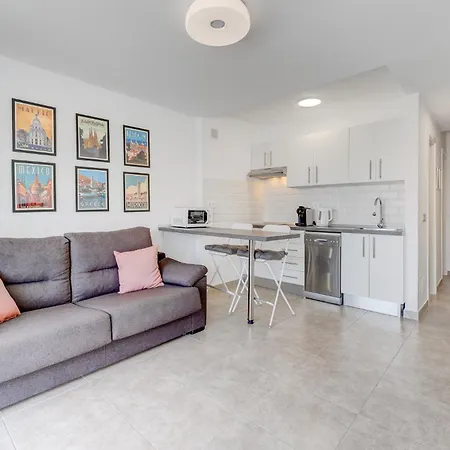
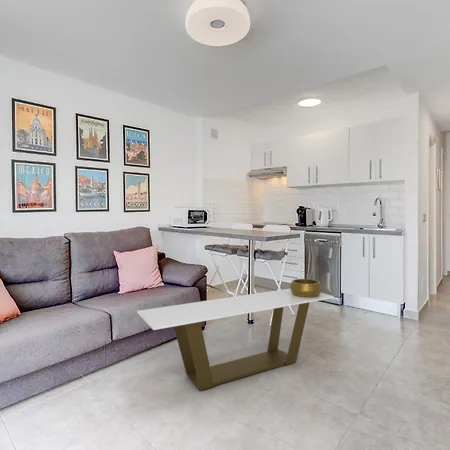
+ coffee table [136,288,335,391]
+ decorative bowl [289,278,323,298]
